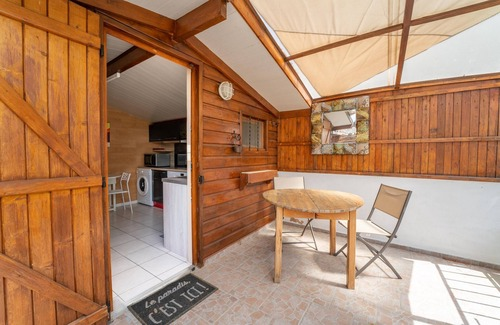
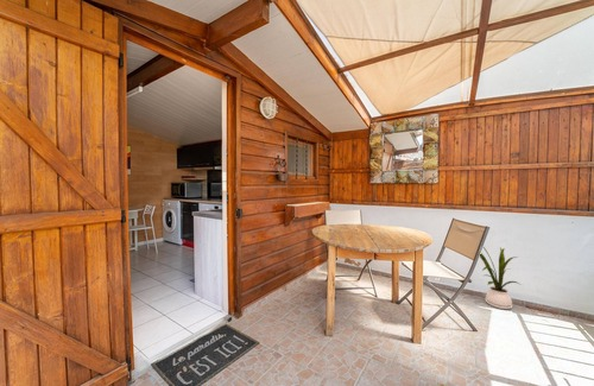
+ house plant [479,246,520,310]
